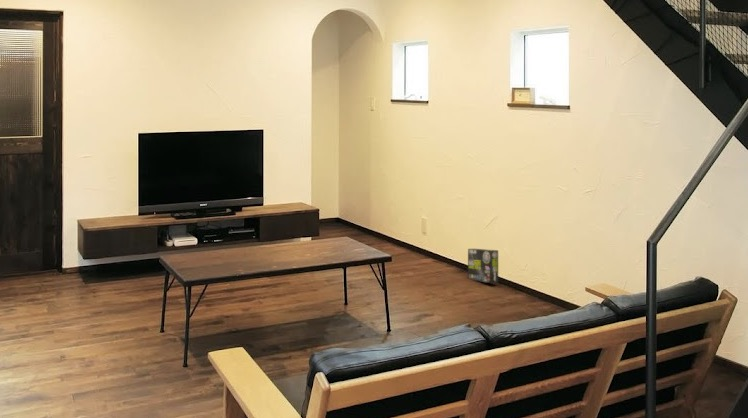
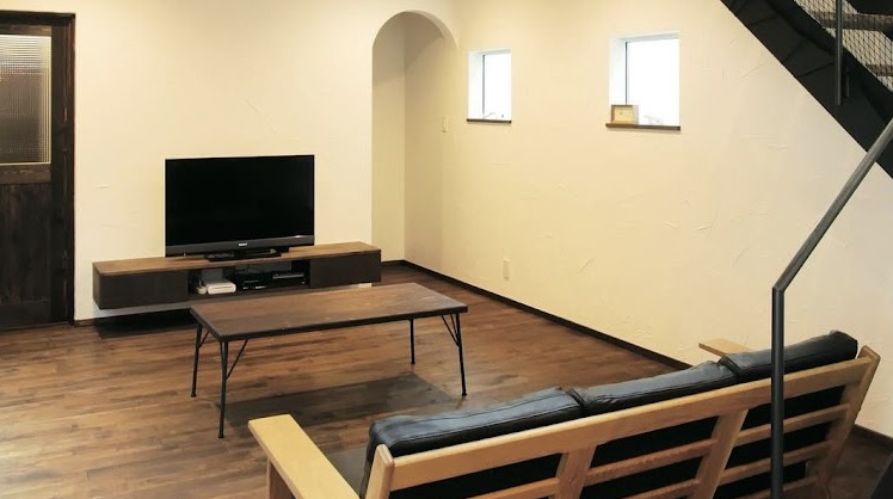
- box [467,248,499,284]
